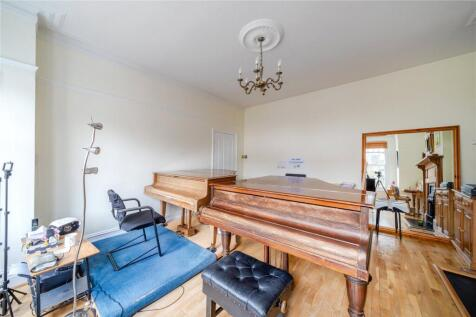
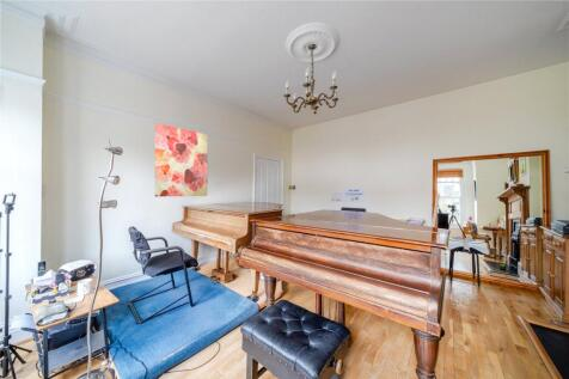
+ wall art [154,122,208,198]
